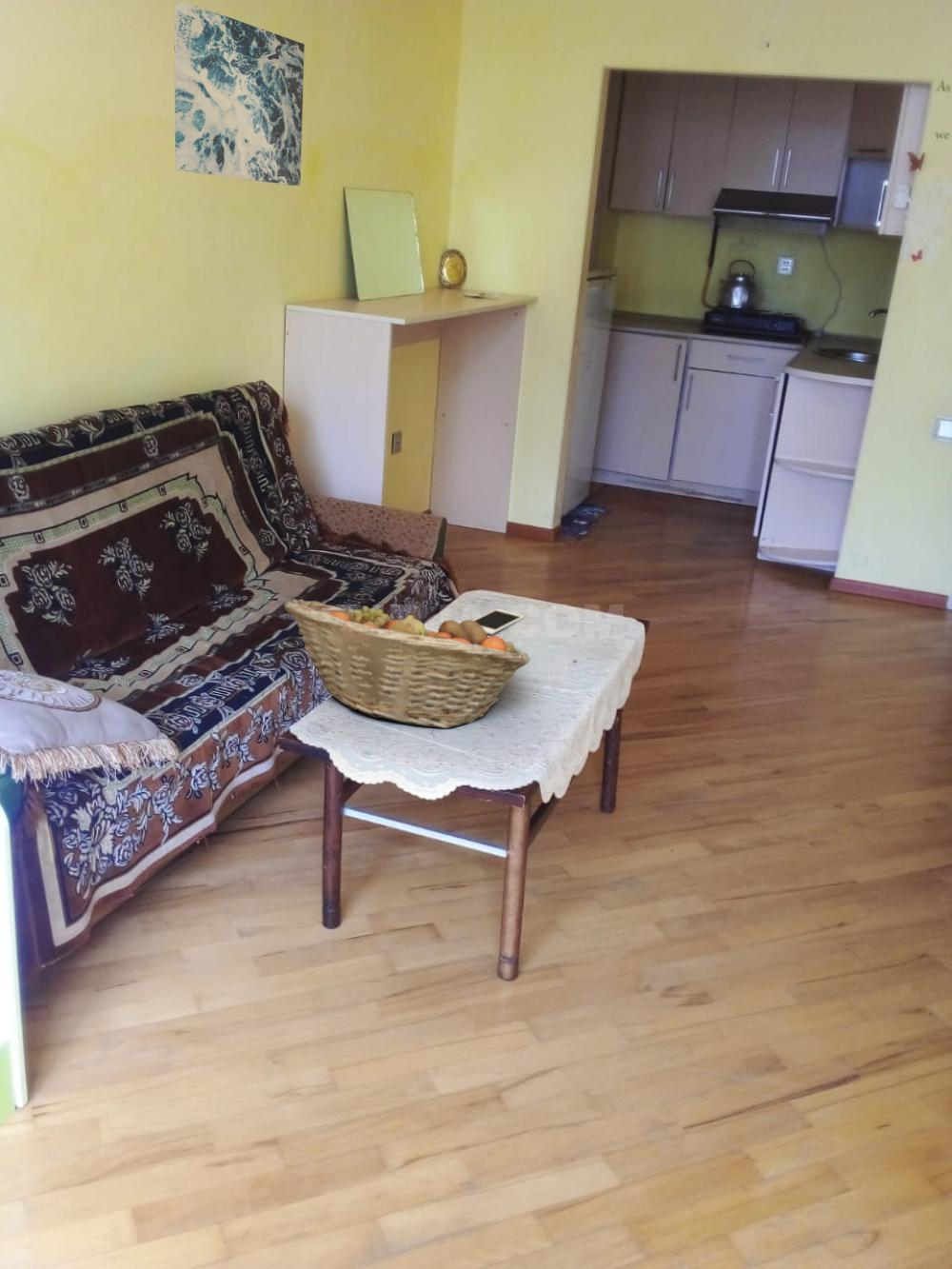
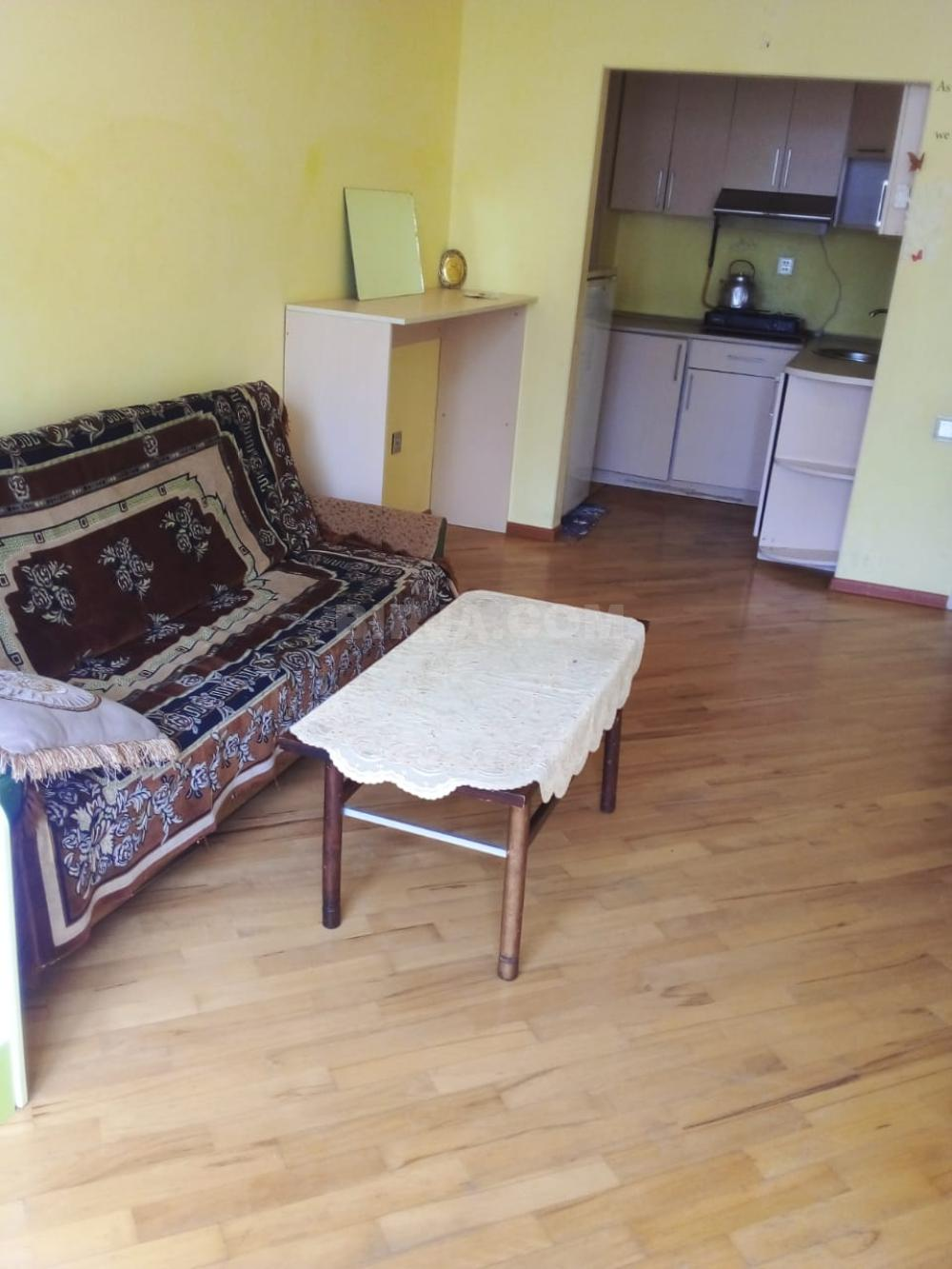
- fruit basket [283,598,531,729]
- cell phone [472,608,526,635]
- wall art [173,1,306,187]
